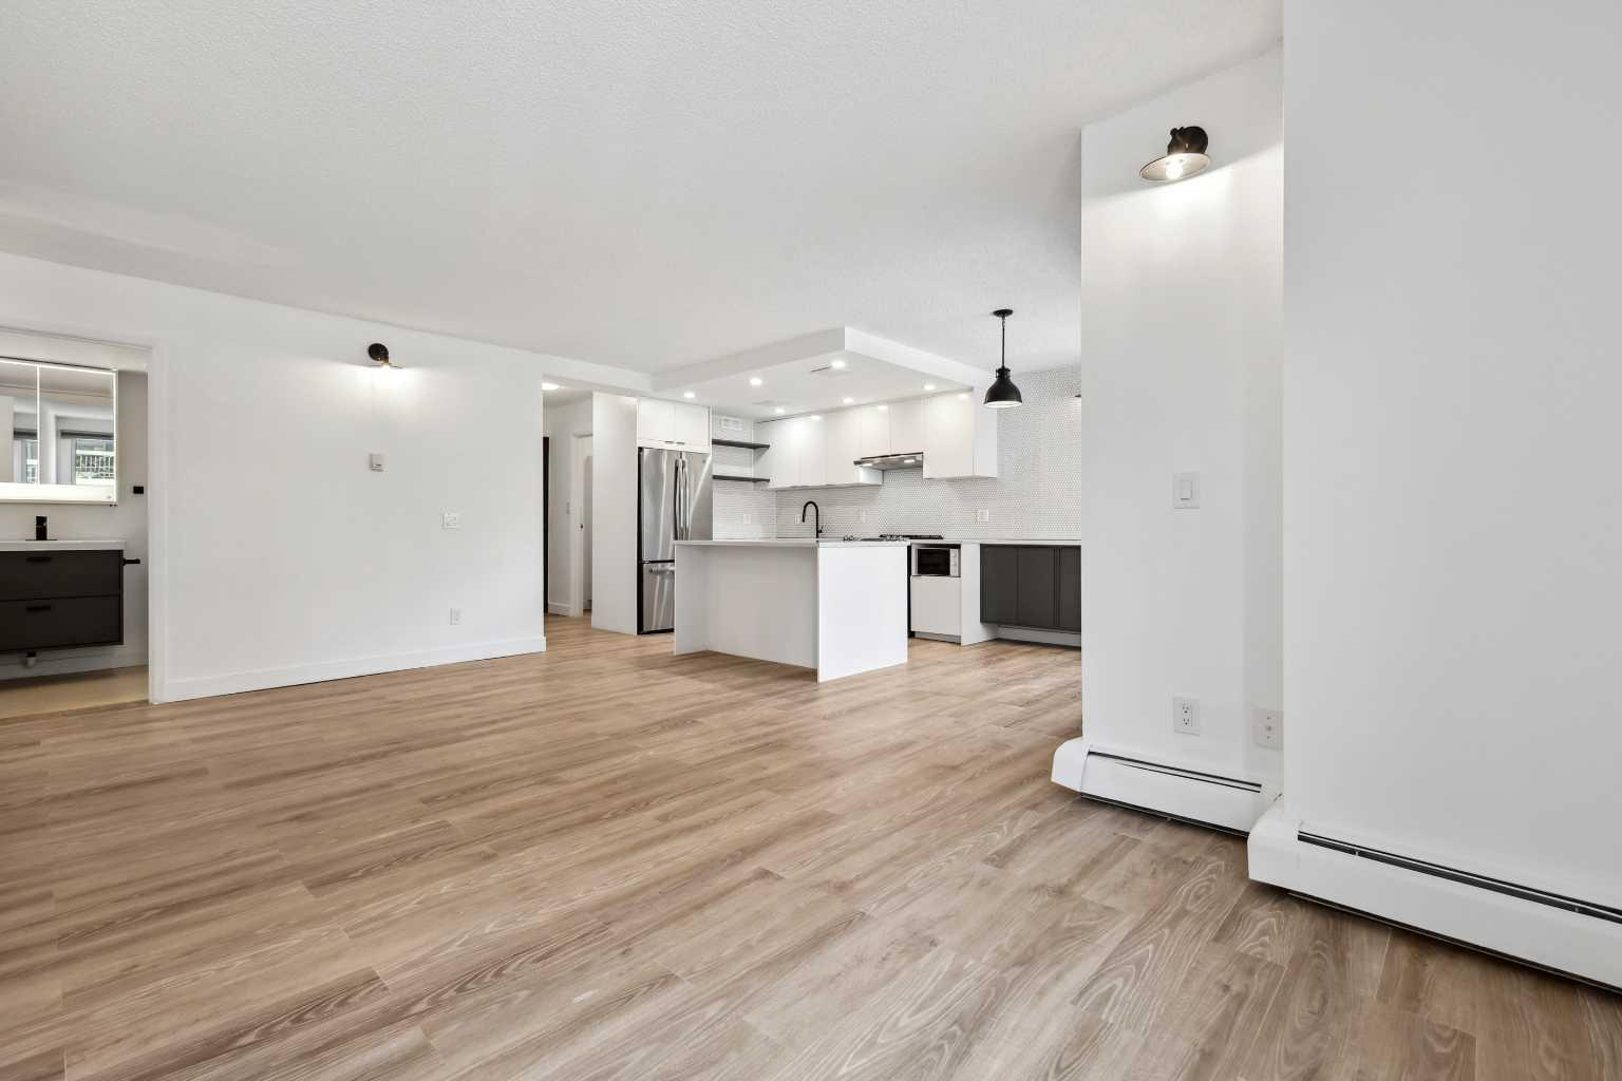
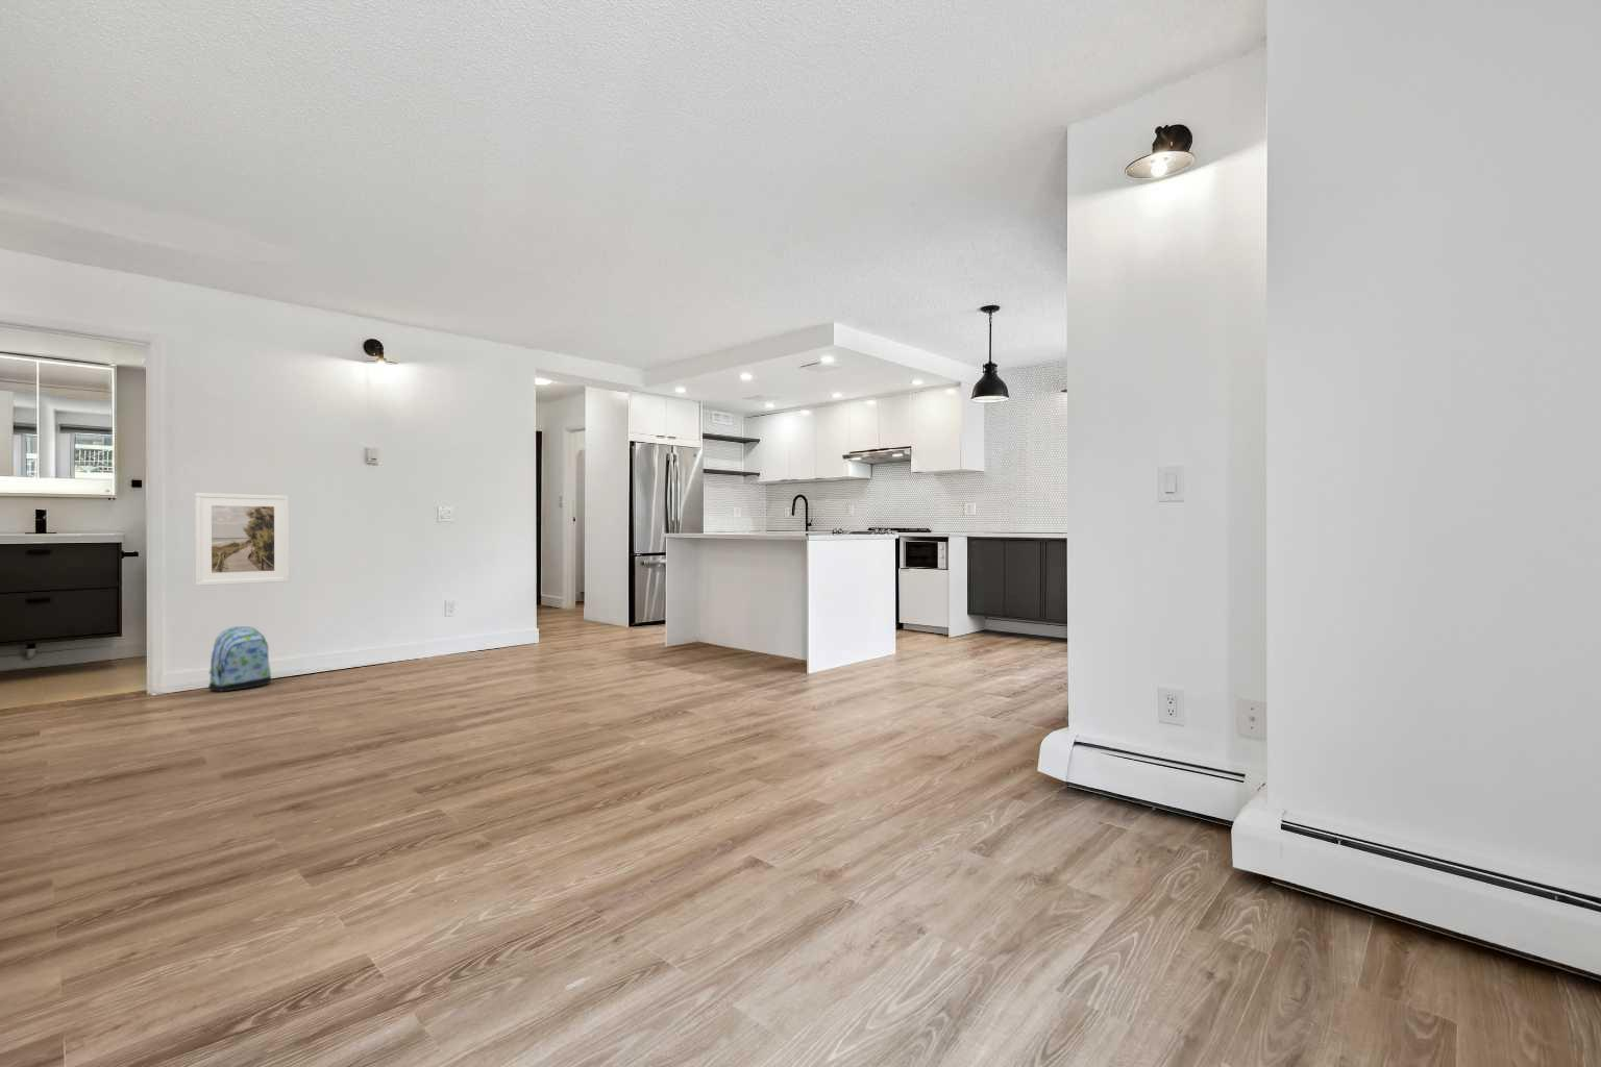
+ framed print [194,492,289,587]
+ backpack [207,625,272,693]
